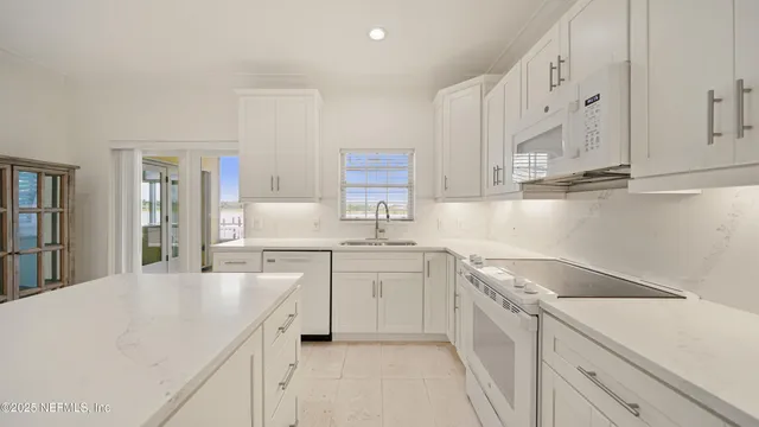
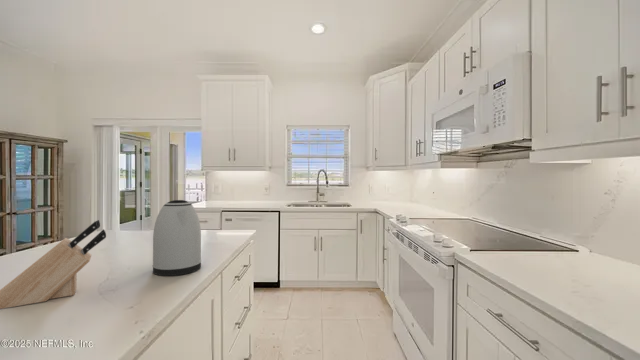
+ kettle [151,199,202,277]
+ knife block [0,219,107,310]
